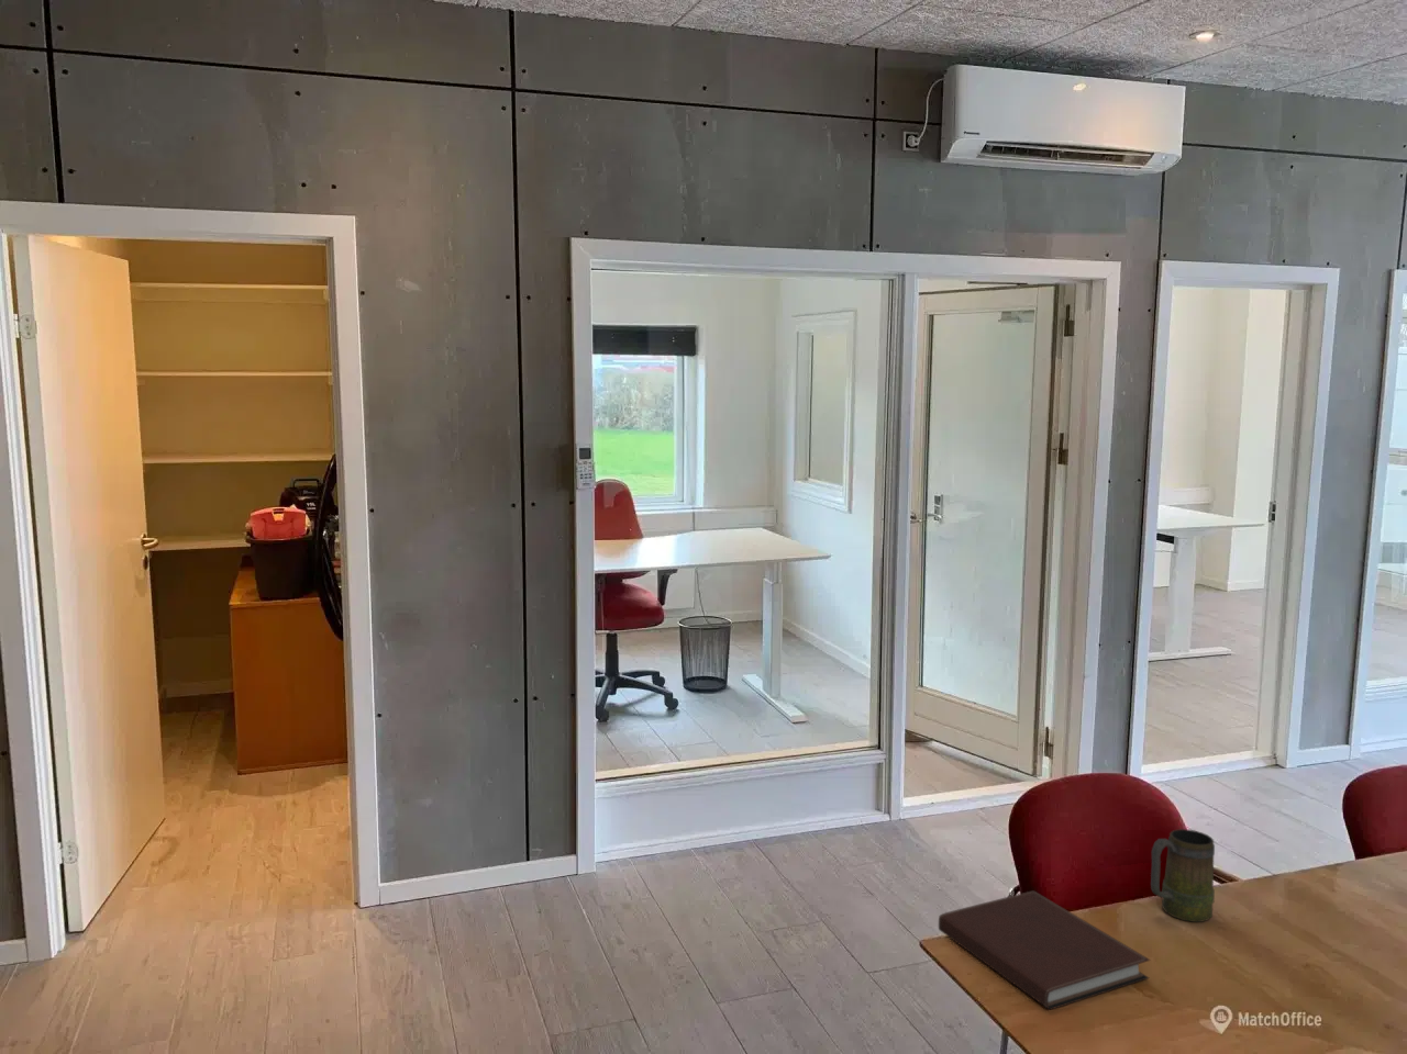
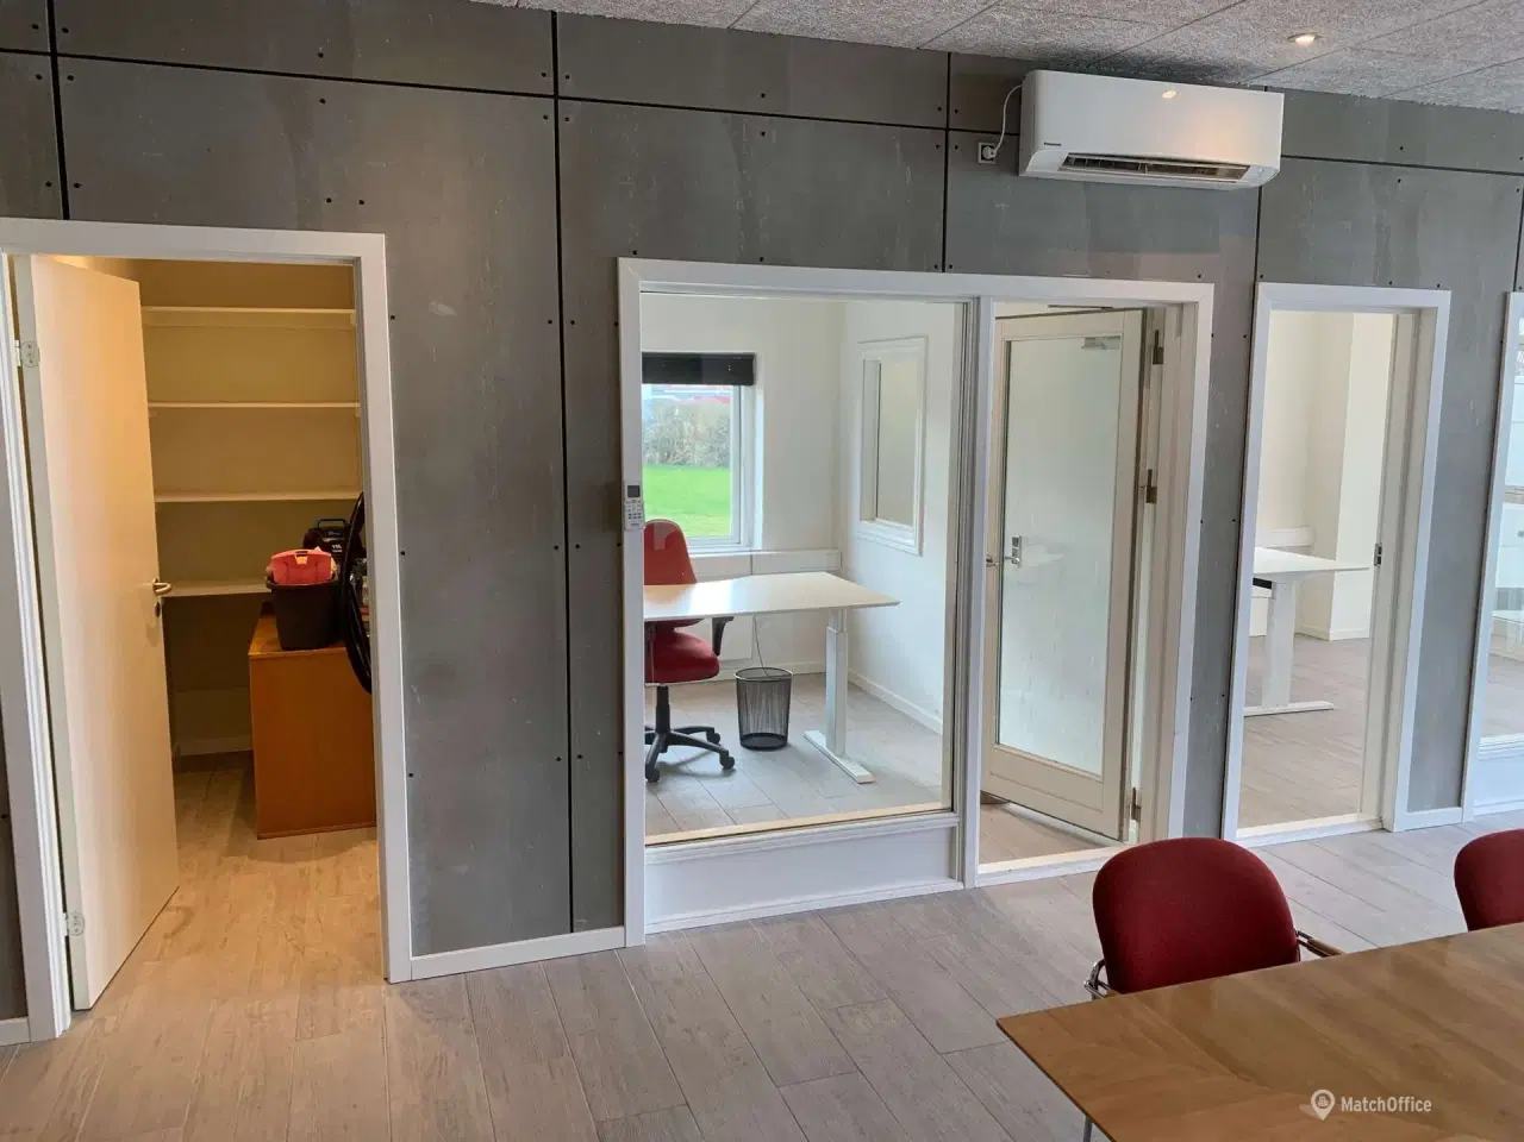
- notebook [937,889,1151,1010]
- mug [1150,828,1215,923]
